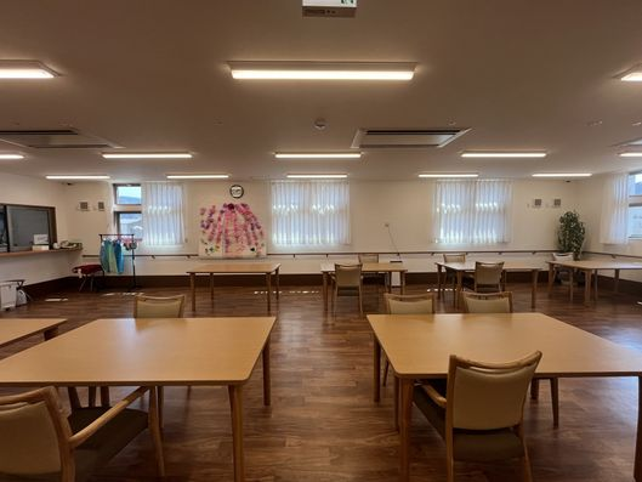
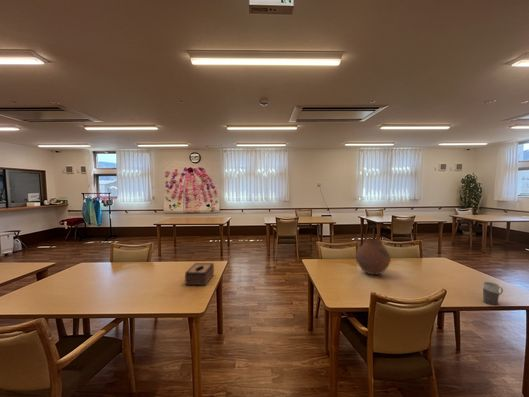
+ vase [354,237,392,276]
+ mug [482,281,504,306]
+ tissue box [184,262,215,286]
